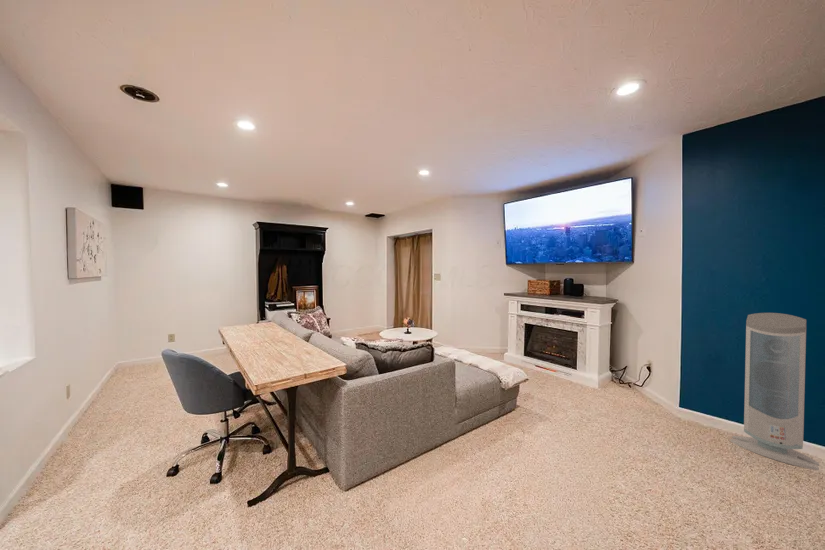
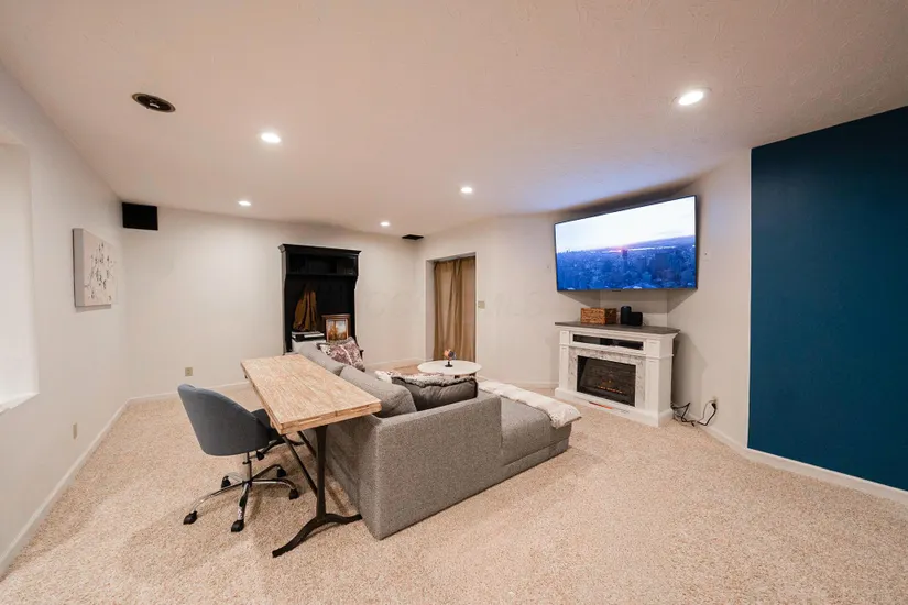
- air purifier [729,312,820,471]
